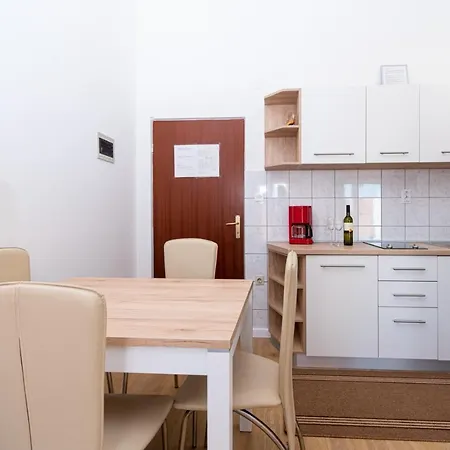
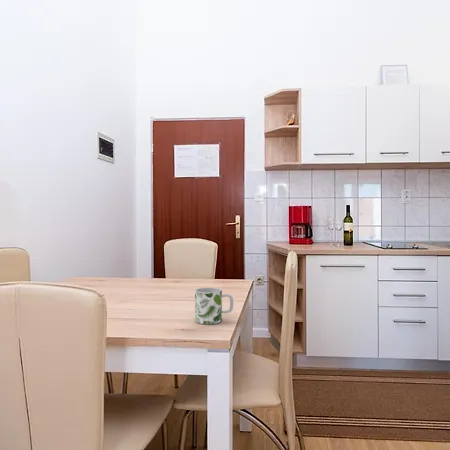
+ mug [194,287,234,325]
